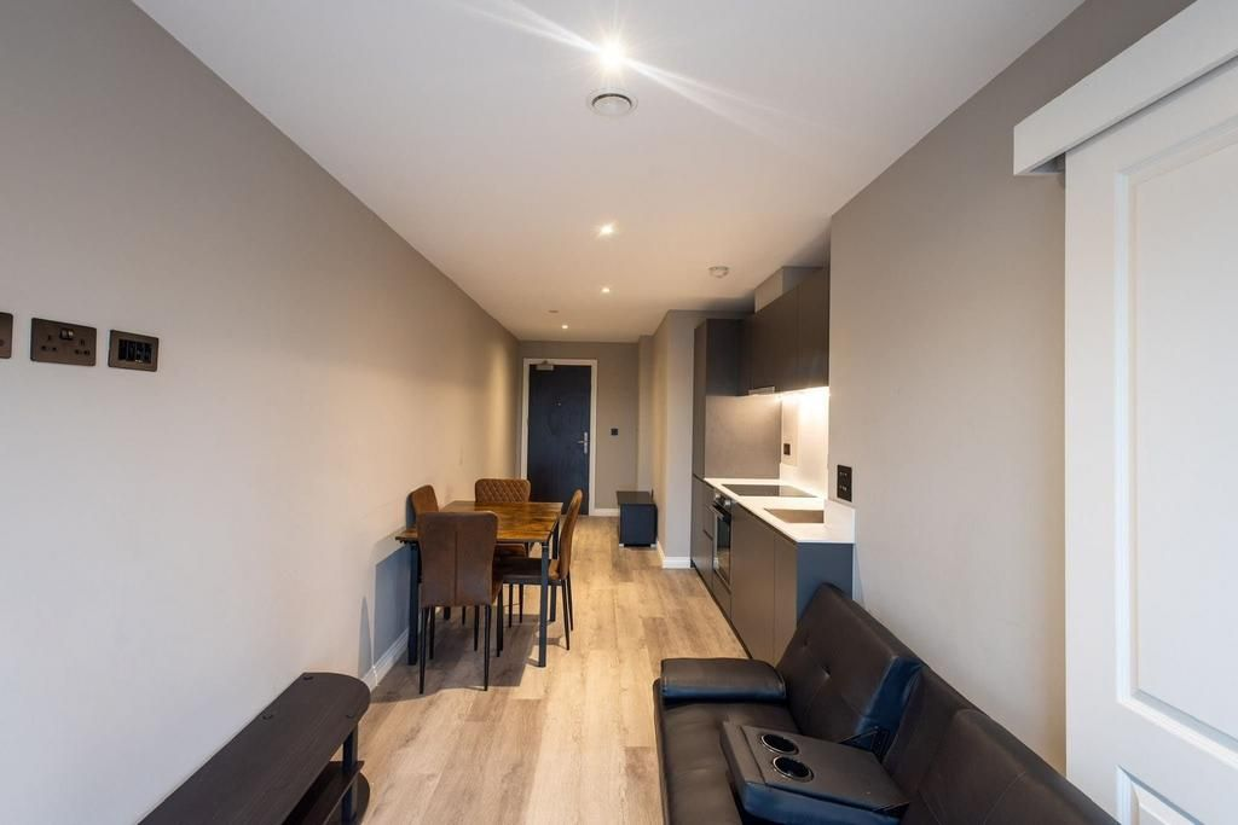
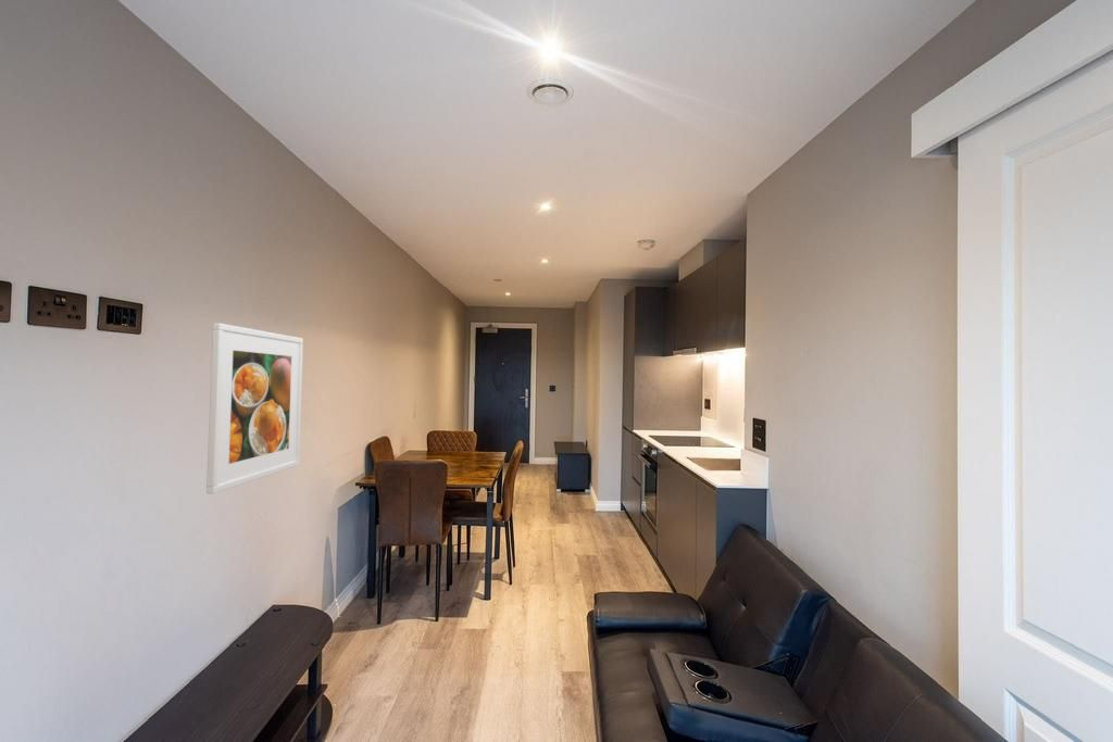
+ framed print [205,322,304,495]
